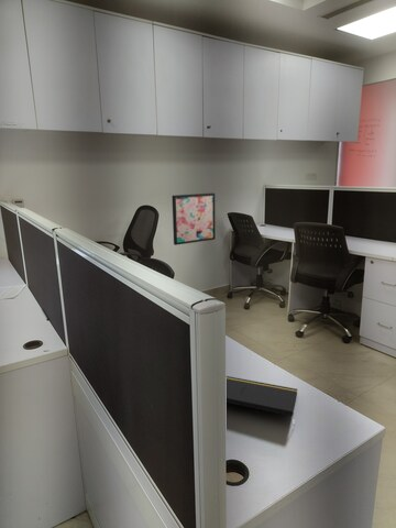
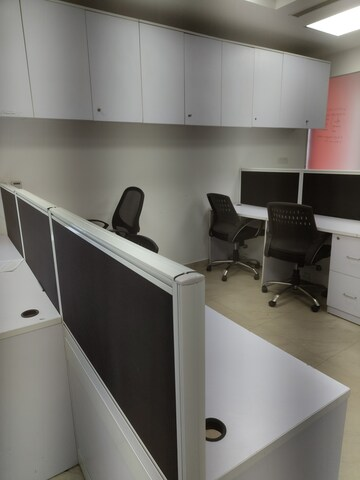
- wall art [172,193,217,246]
- notepad [226,375,298,428]
